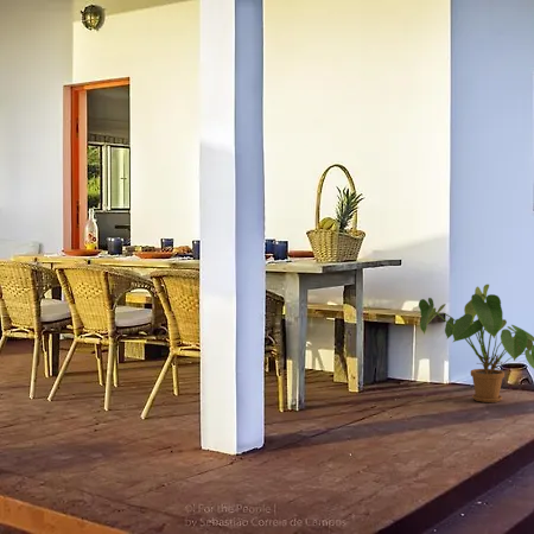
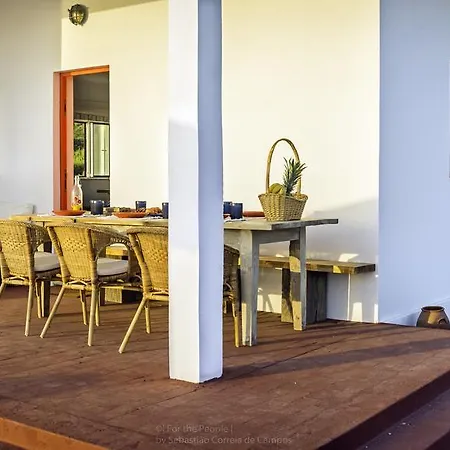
- house plant [418,284,534,403]
